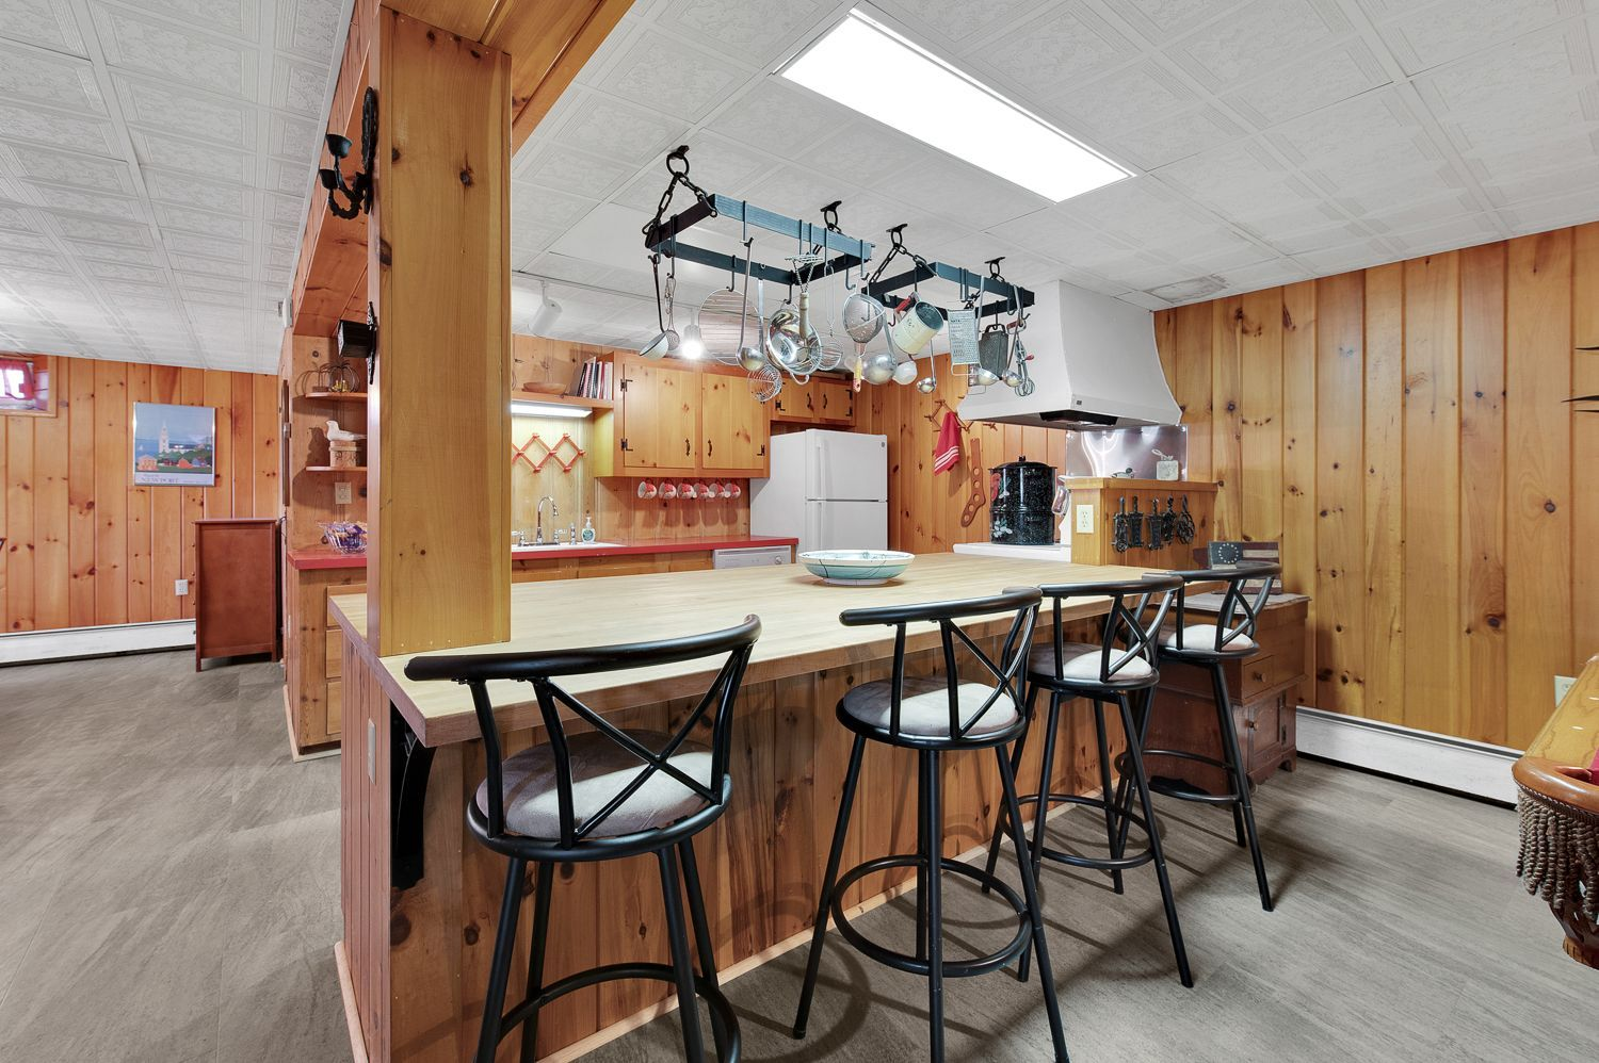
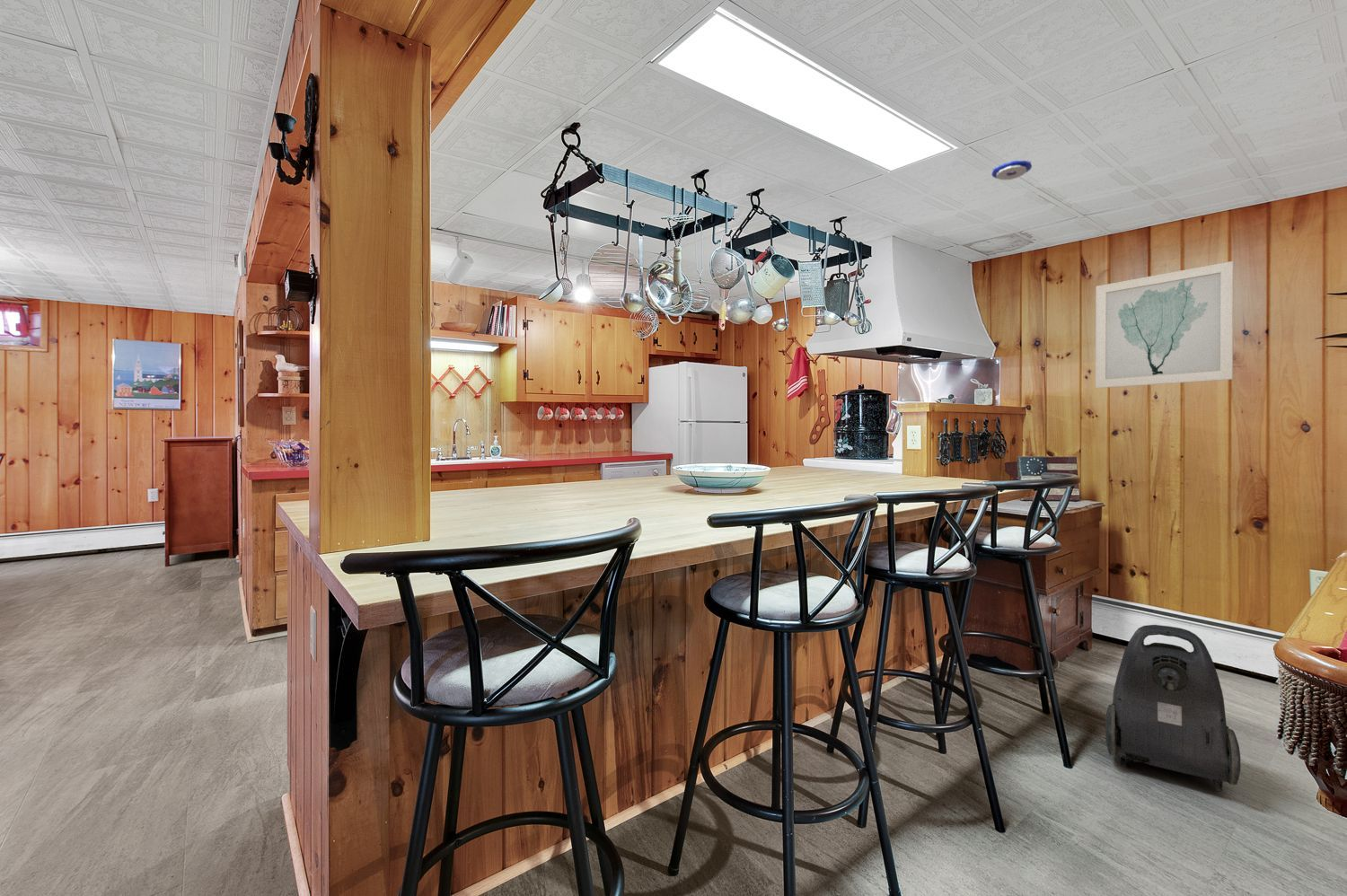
+ vacuum cleaner [1105,624,1241,792]
+ wall art [1095,260,1235,389]
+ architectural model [990,160,1033,180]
